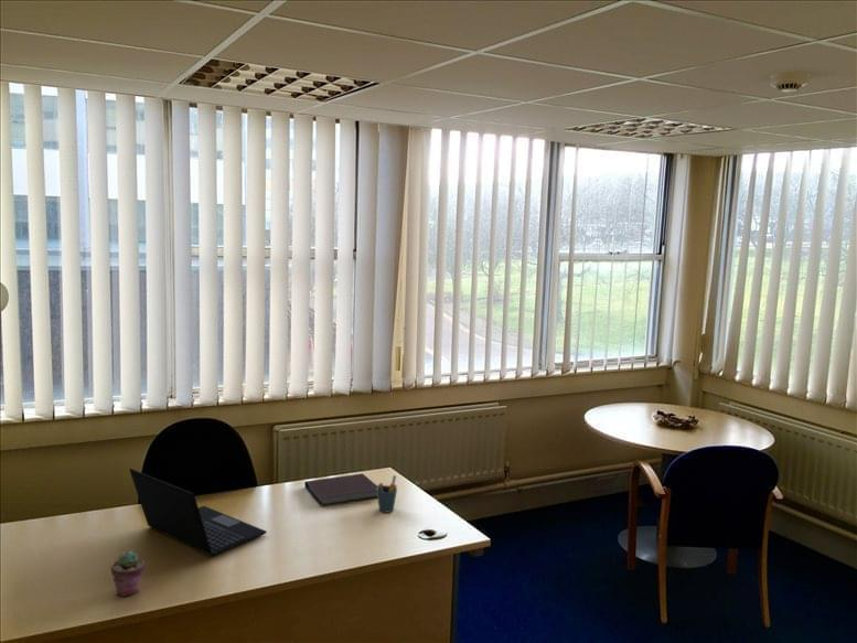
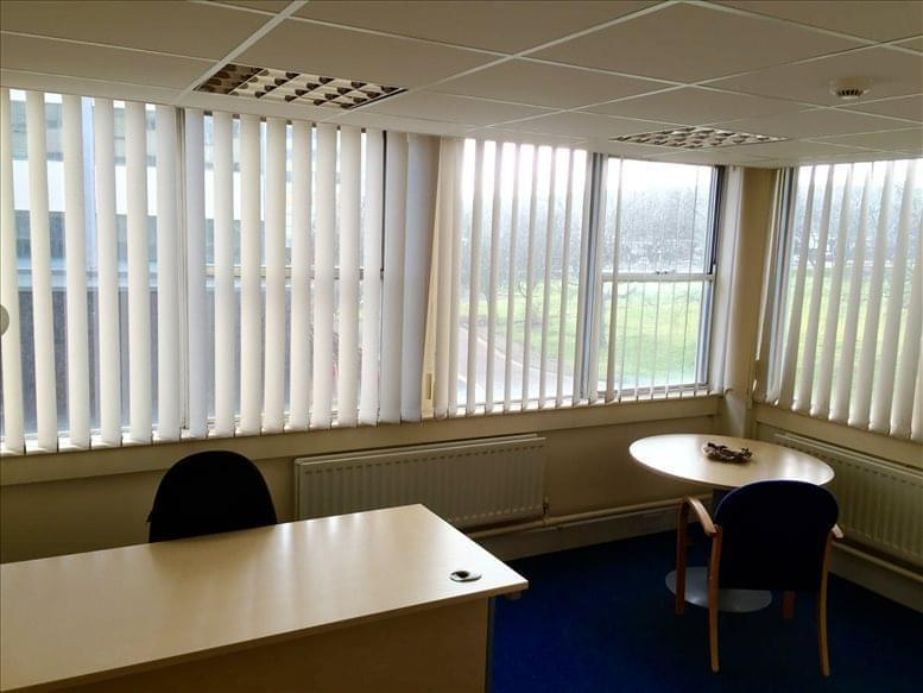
- notebook [303,472,378,506]
- pen holder [376,474,398,513]
- laptop [129,468,268,557]
- potted succulent [110,550,146,598]
